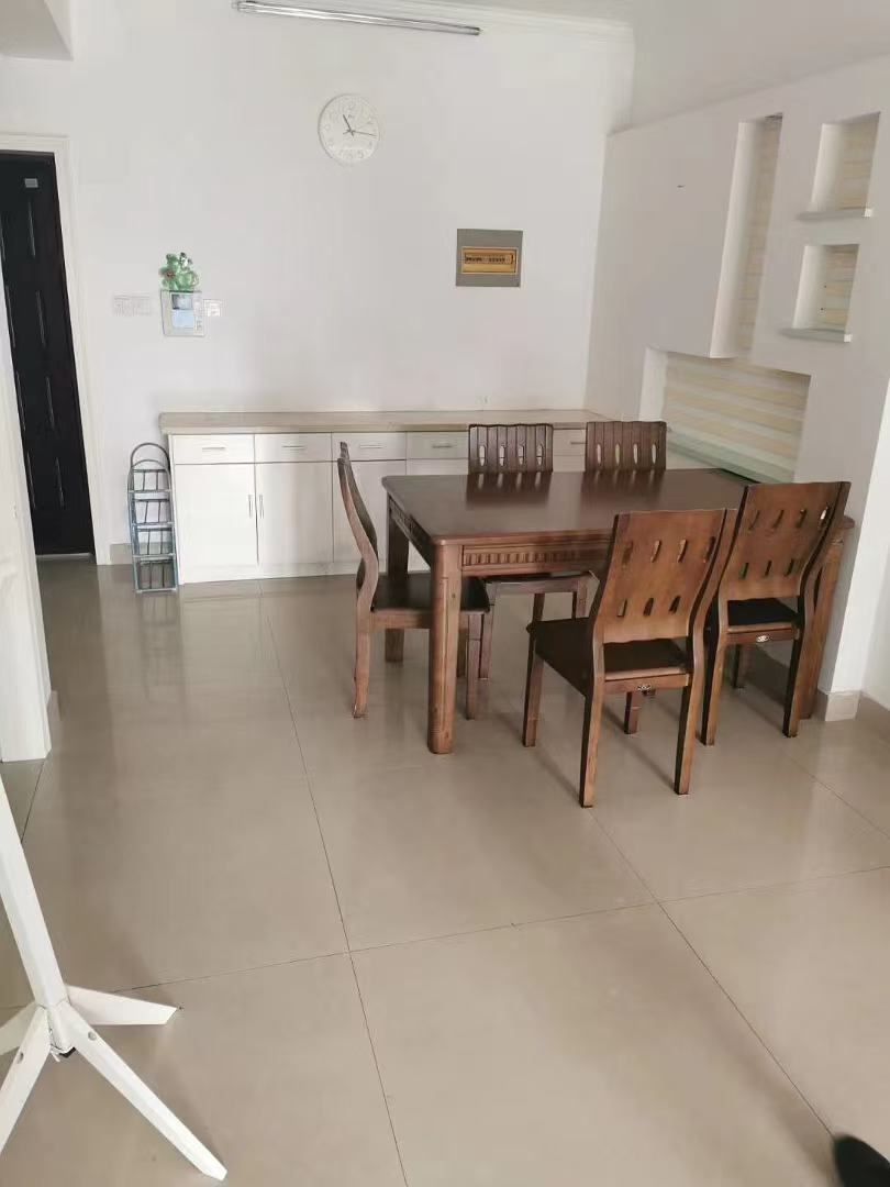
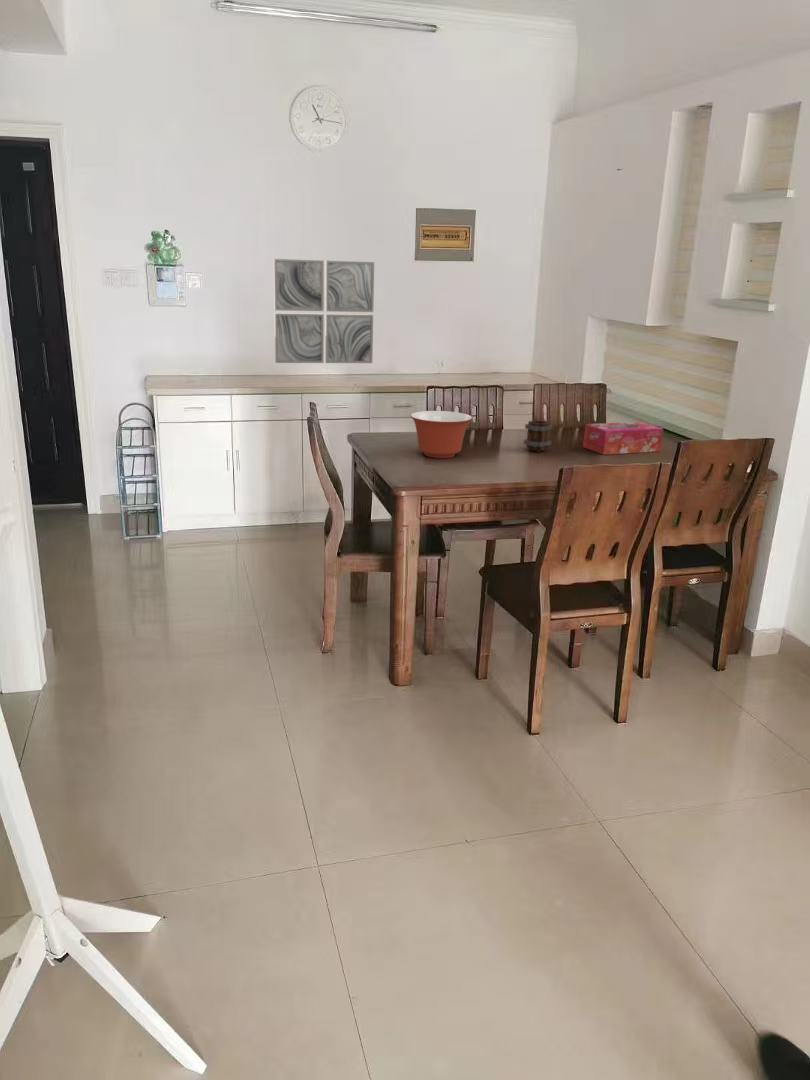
+ wall art [273,258,375,364]
+ tissue box [582,421,664,456]
+ mixing bowl [410,410,473,459]
+ mug [523,419,554,453]
